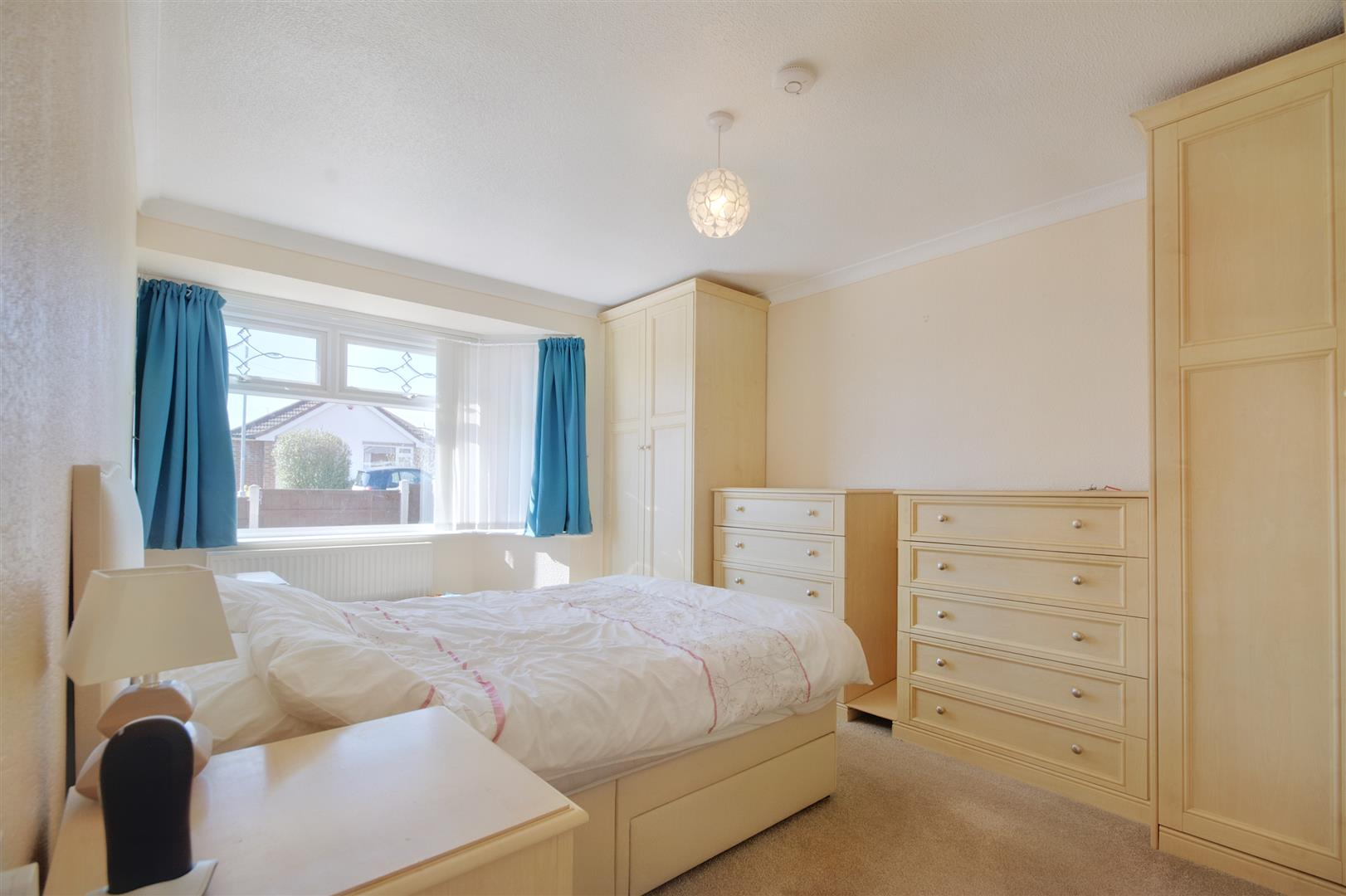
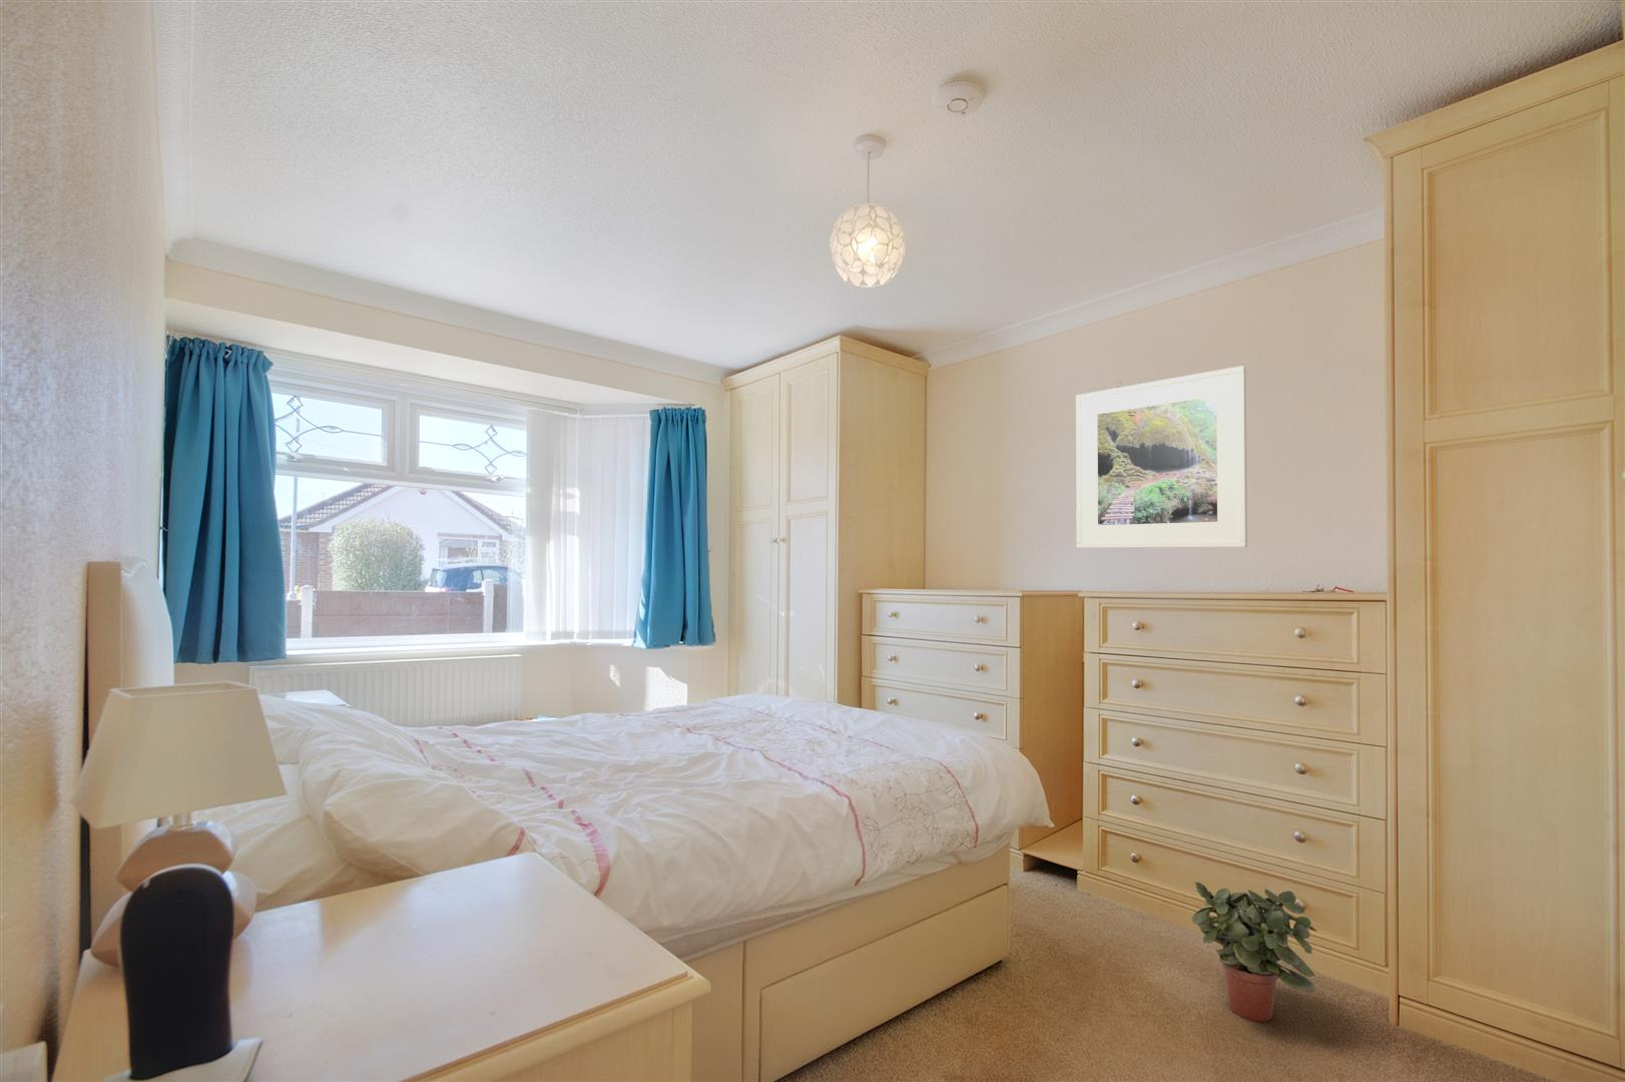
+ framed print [1074,365,1248,549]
+ potted plant [1192,880,1318,1023]
